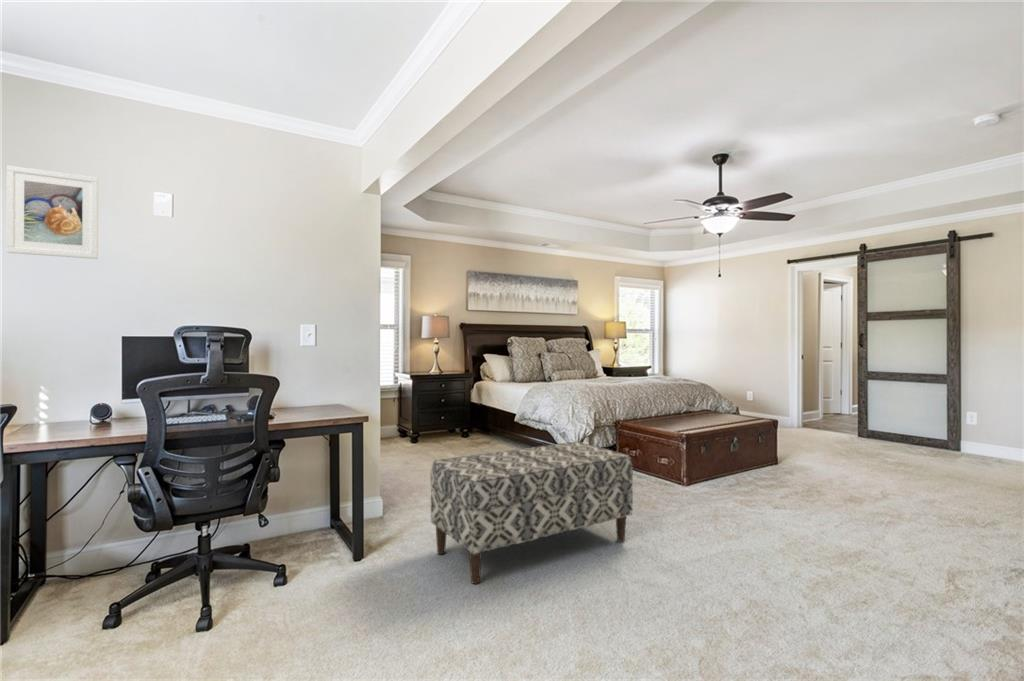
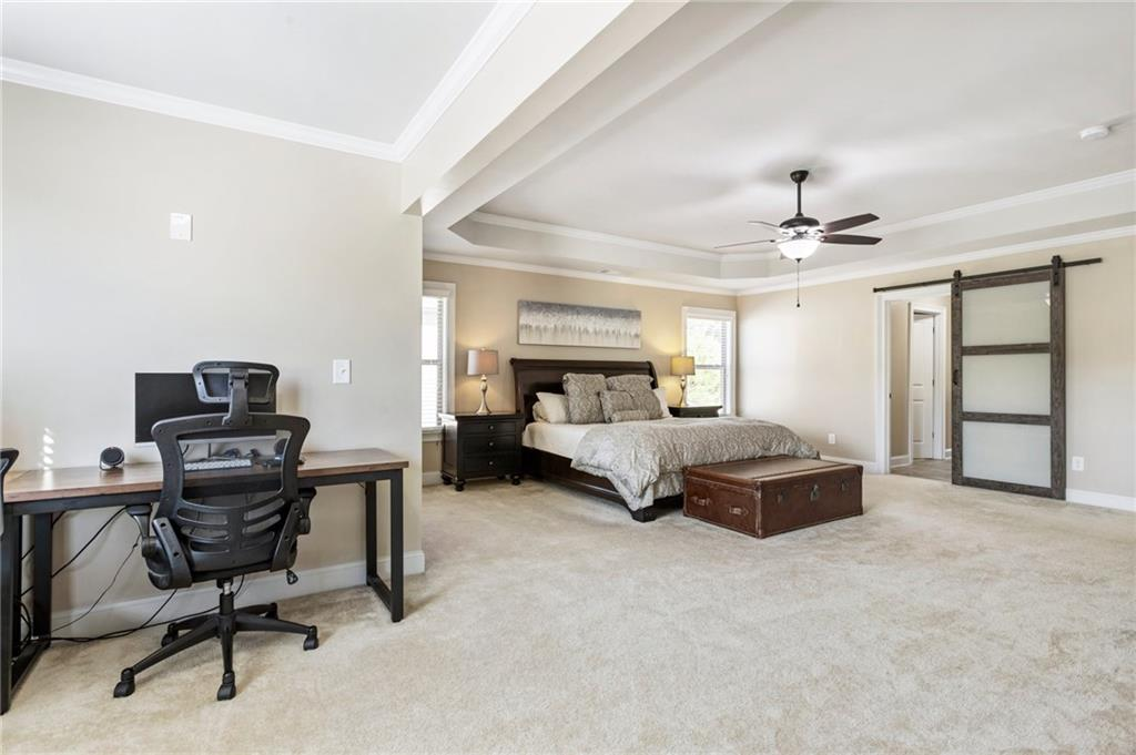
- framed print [6,165,99,260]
- bench [430,441,634,585]
